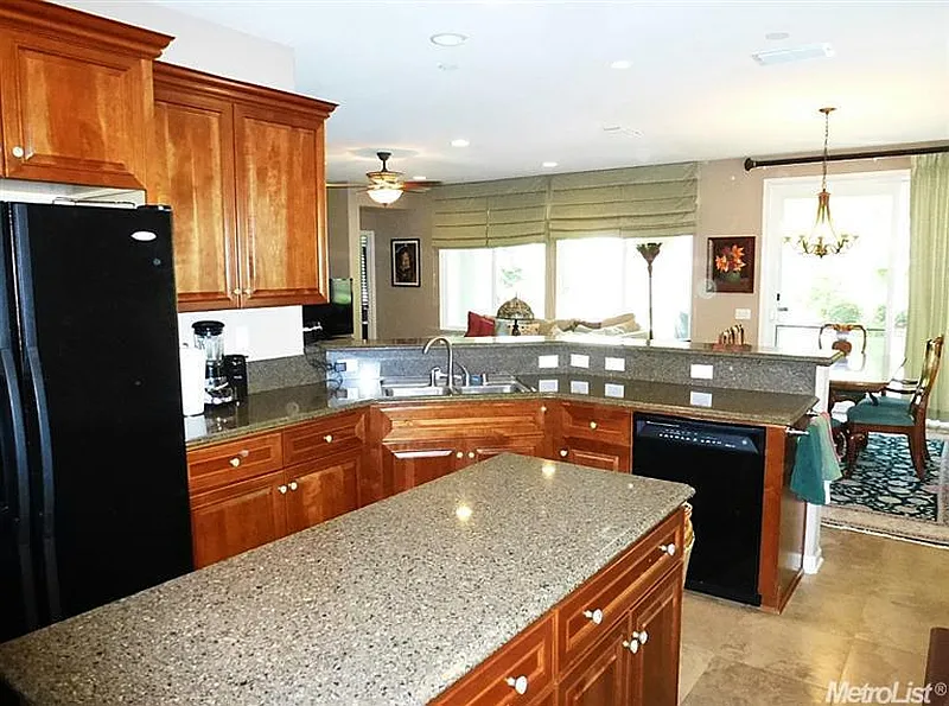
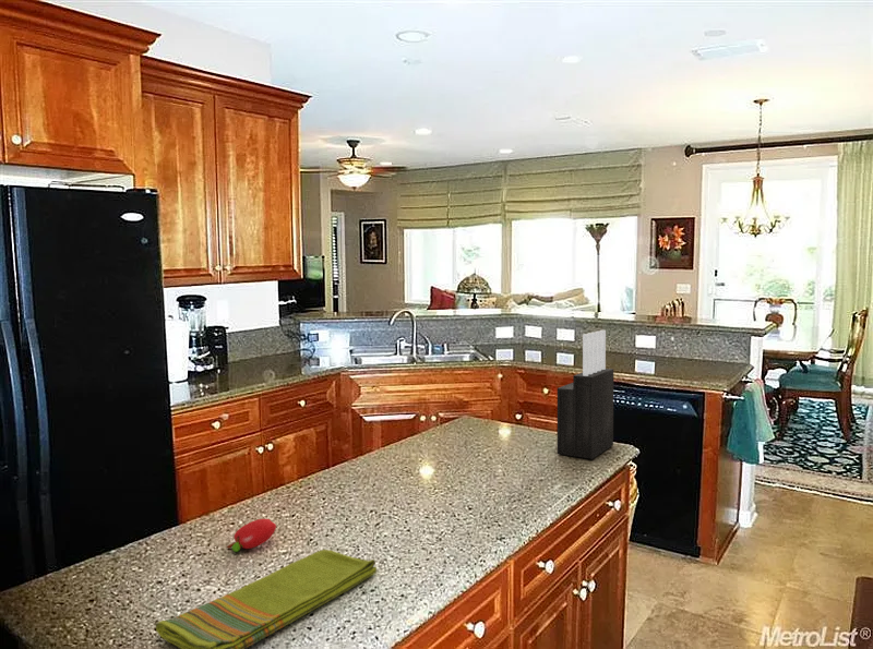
+ dish towel [155,549,378,649]
+ fruit [226,518,277,553]
+ knife block [557,329,614,460]
